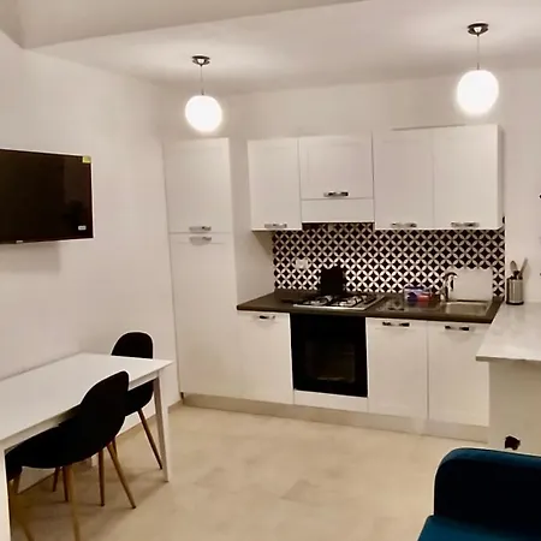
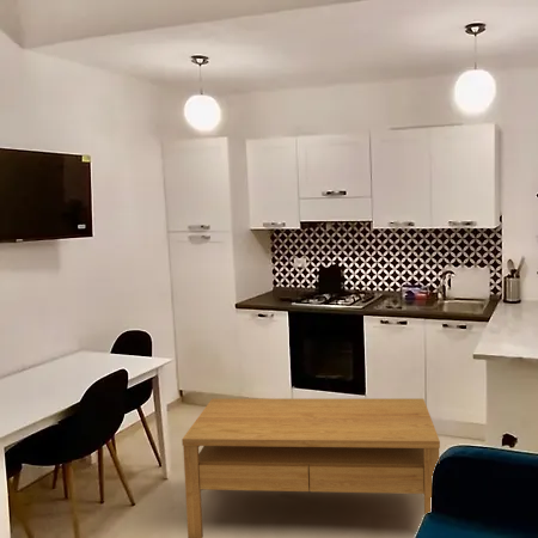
+ coffee table [181,397,441,538]
